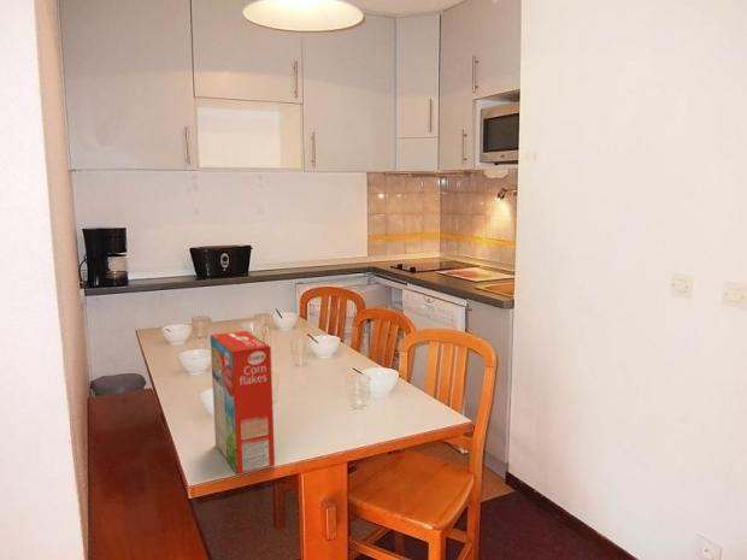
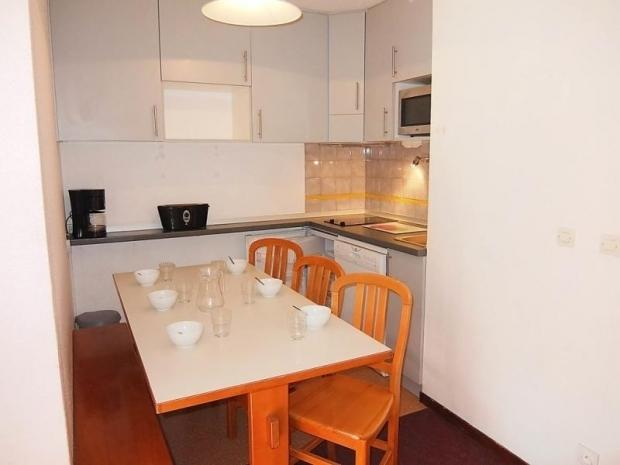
- cereal box [210,330,276,476]
